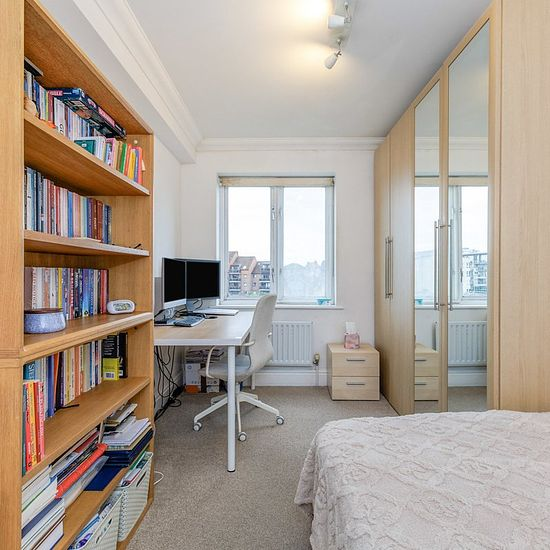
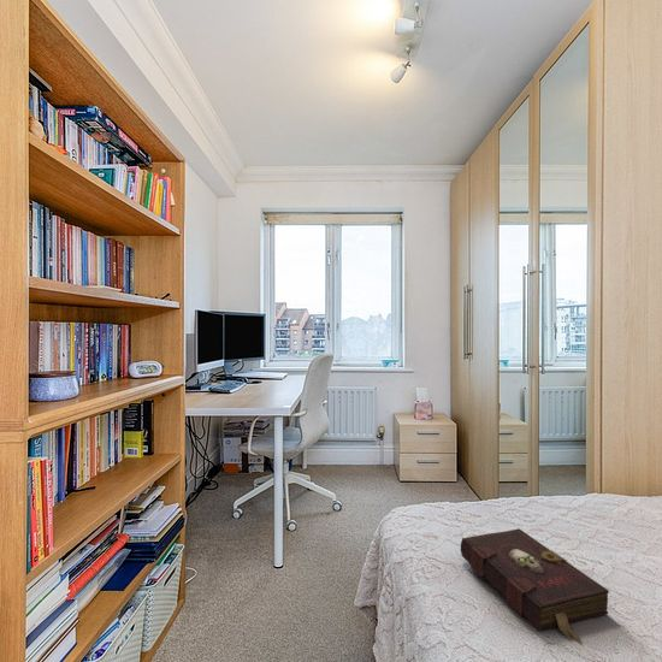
+ book [460,527,610,645]
